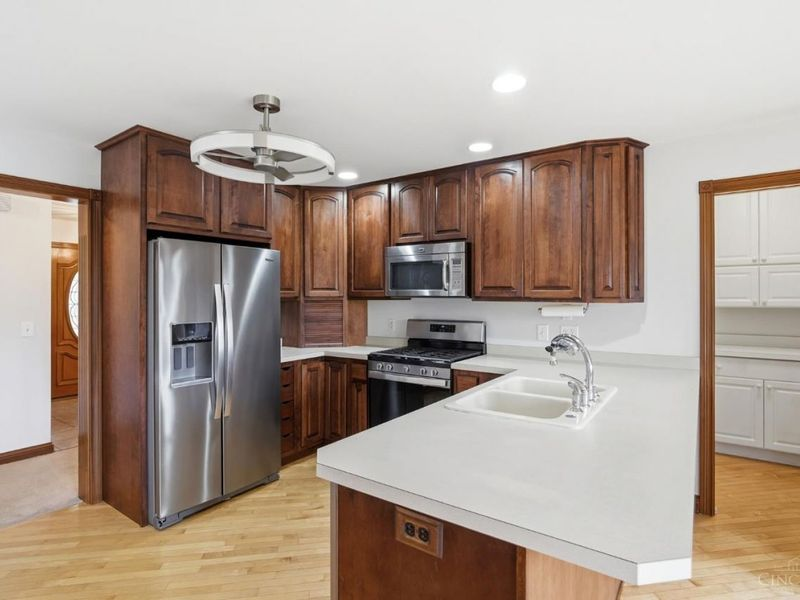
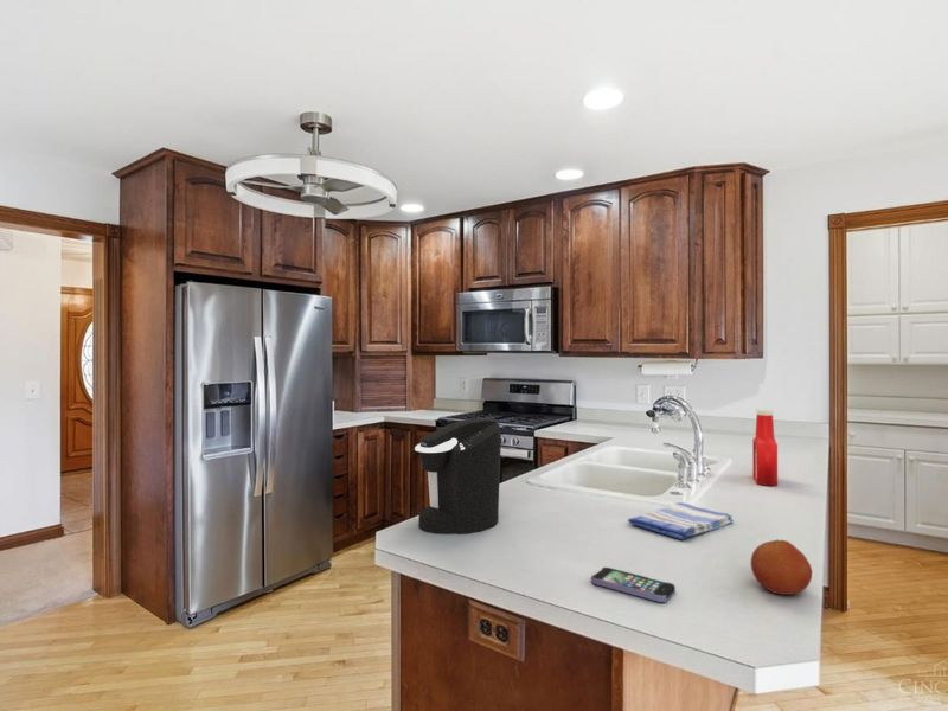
+ coffee maker [414,417,502,536]
+ fruit [749,538,813,596]
+ dish towel [627,501,735,542]
+ soap bottle [751,408,779,487]
+ smartphone [590,566,677,603]
